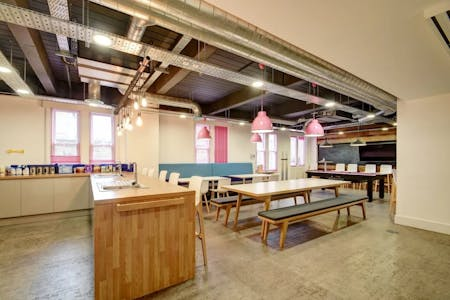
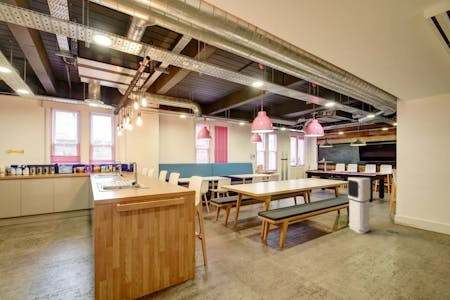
+ air purifier [347,176,371,235]
